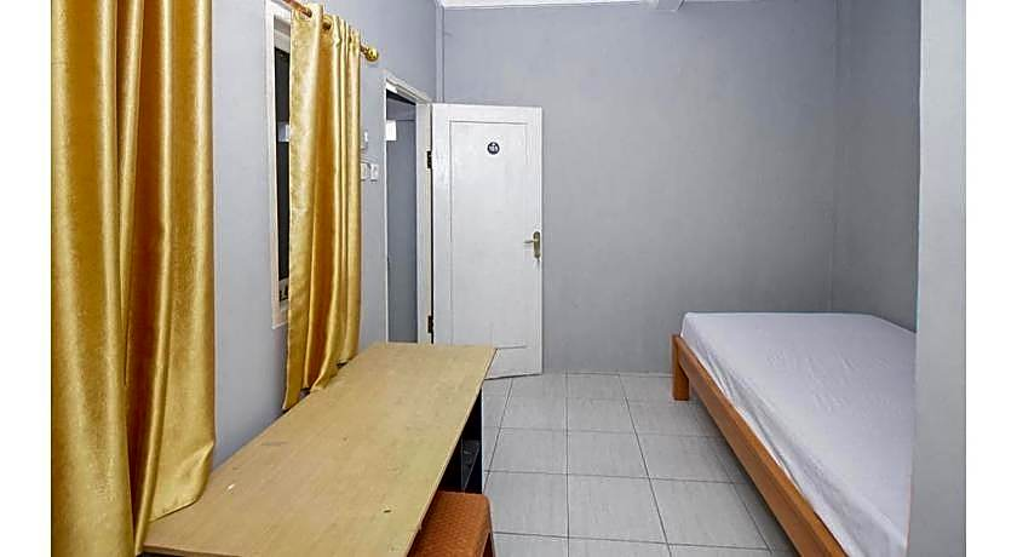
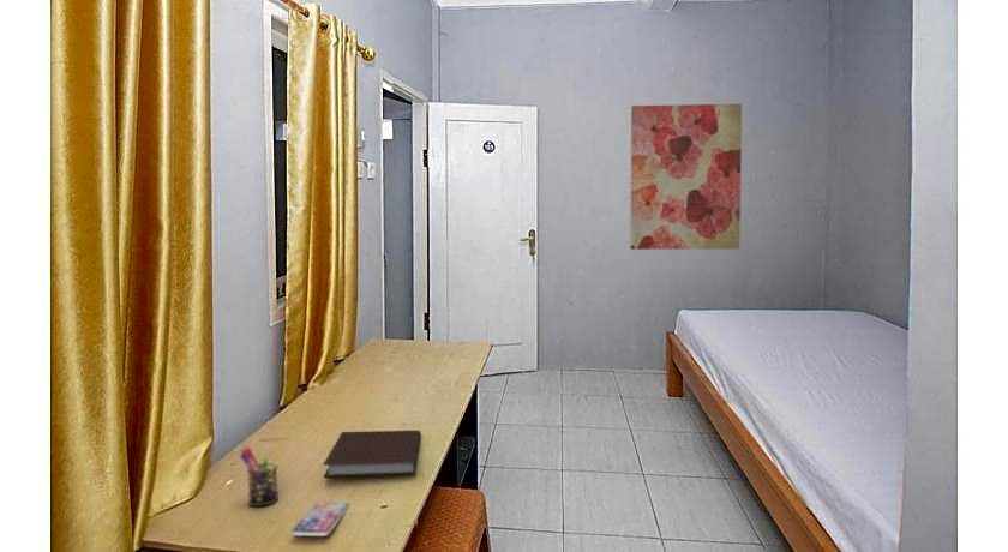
+ wall art [629,103,743,251]
+ notebook [323,430,421,479]
+ smartphone [290,500,352,538]
+ pen holder [238,445,284,508]
